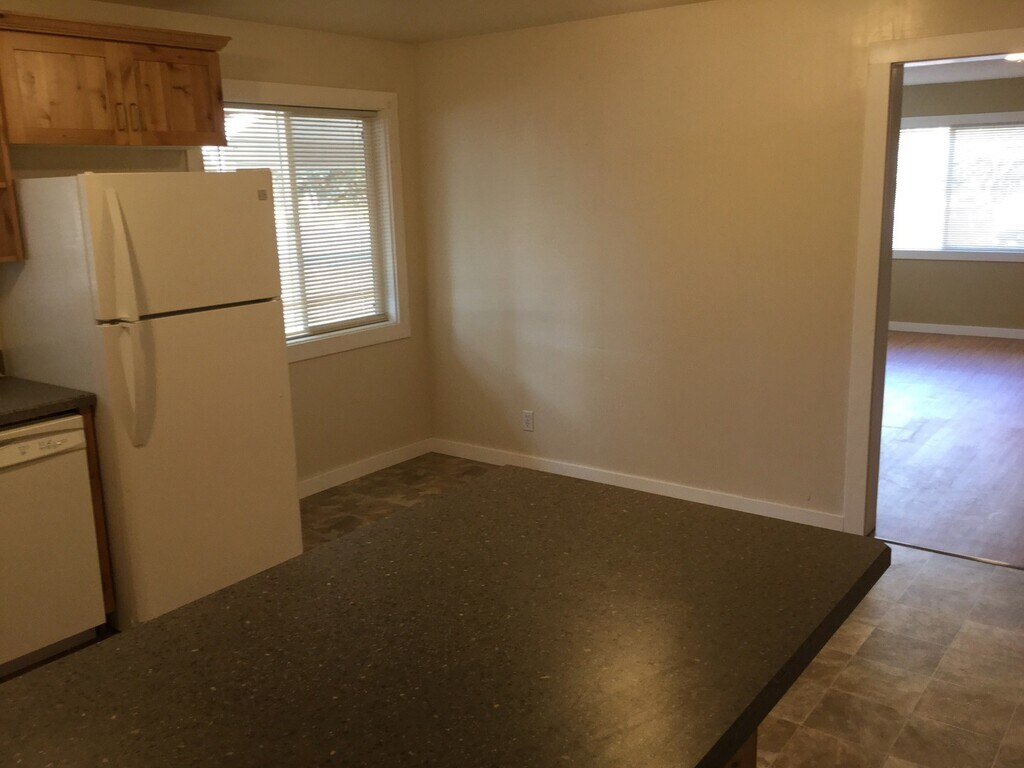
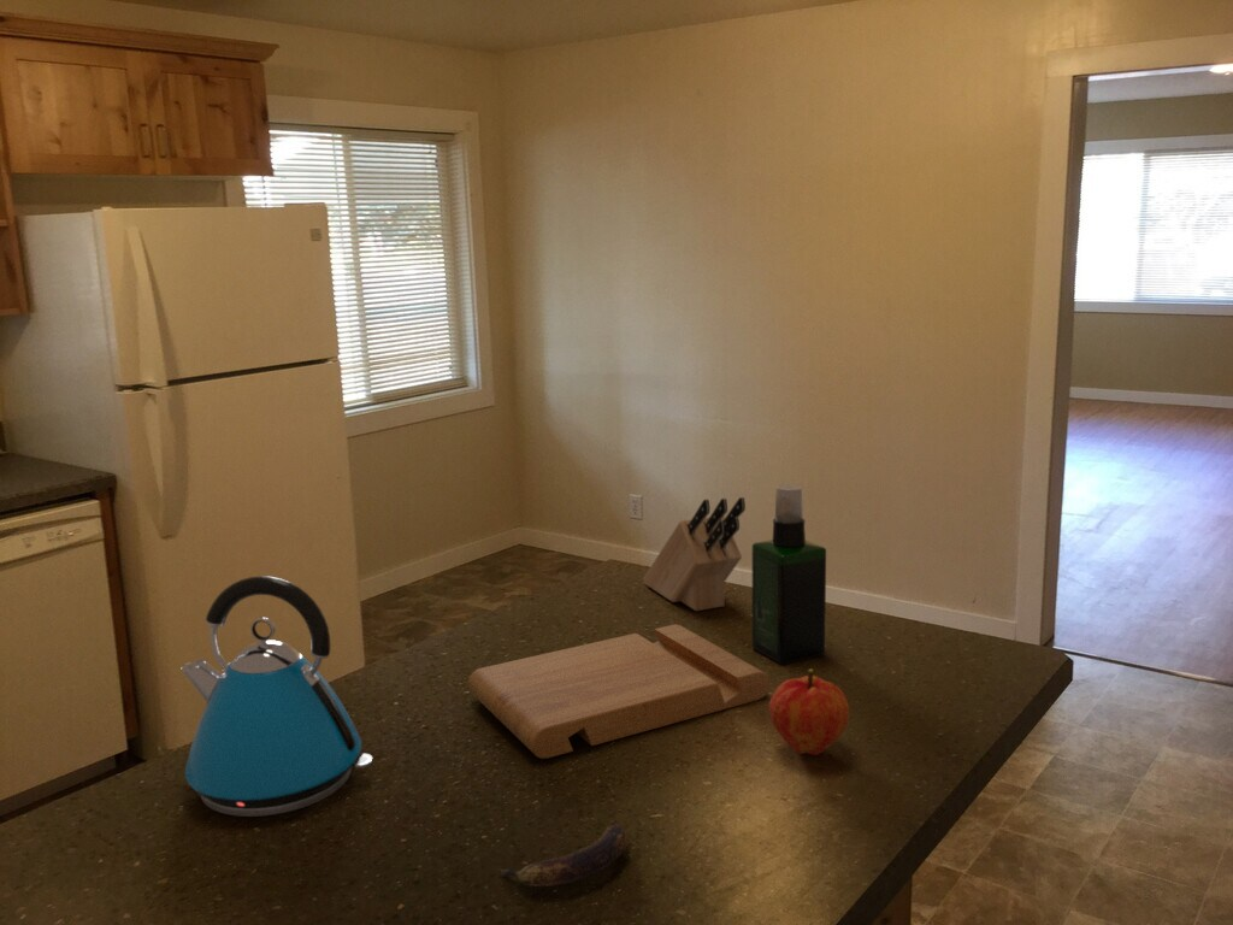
+ knife block [642,496,747,612]
+ cutting board [467,623,771,760]
+ kettle [179,575,373,818]
+ banana [497,823,630,888]
+ spray bottle [751,483,827,665]
+ fruit [768,668,851,758]
